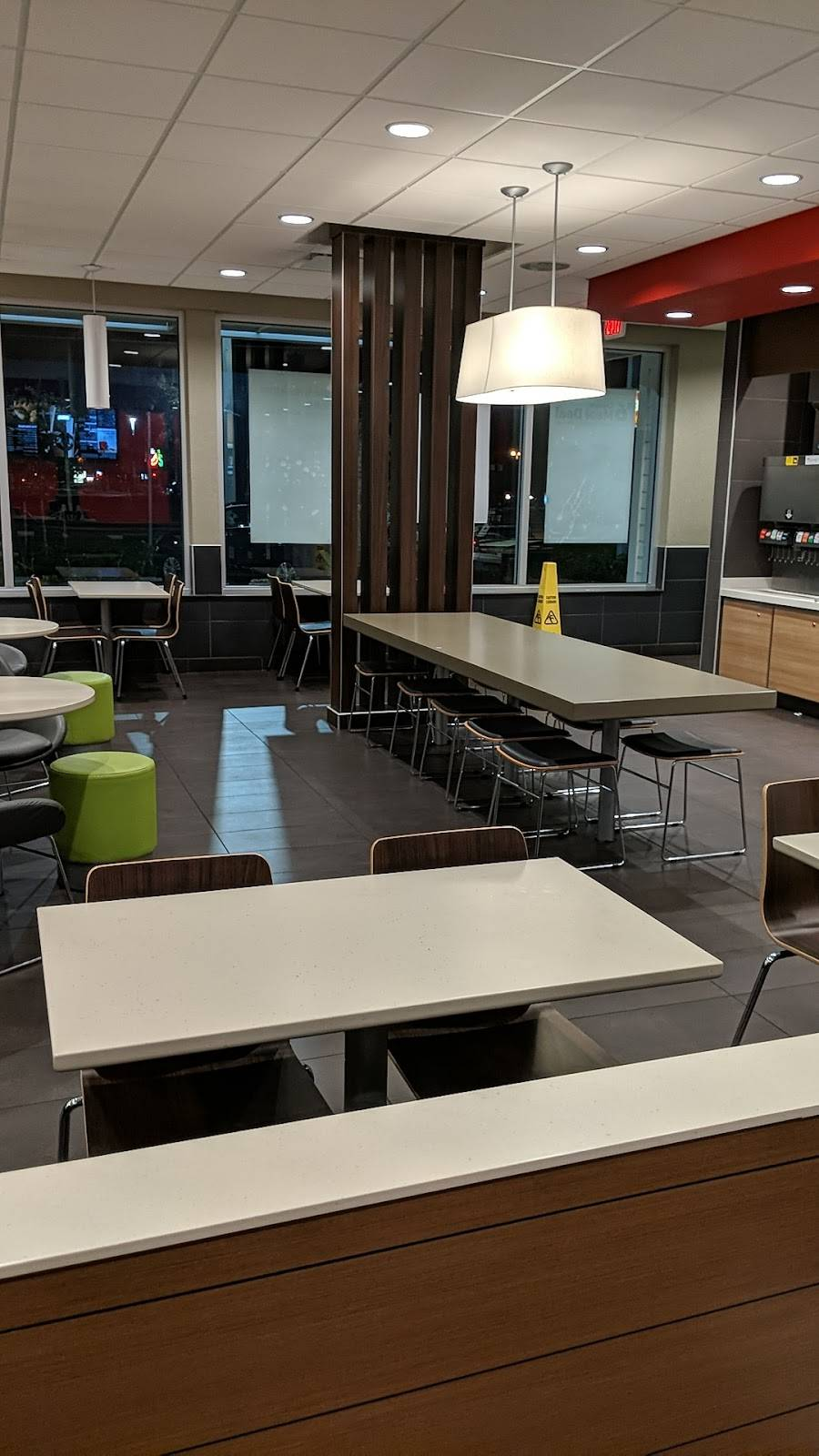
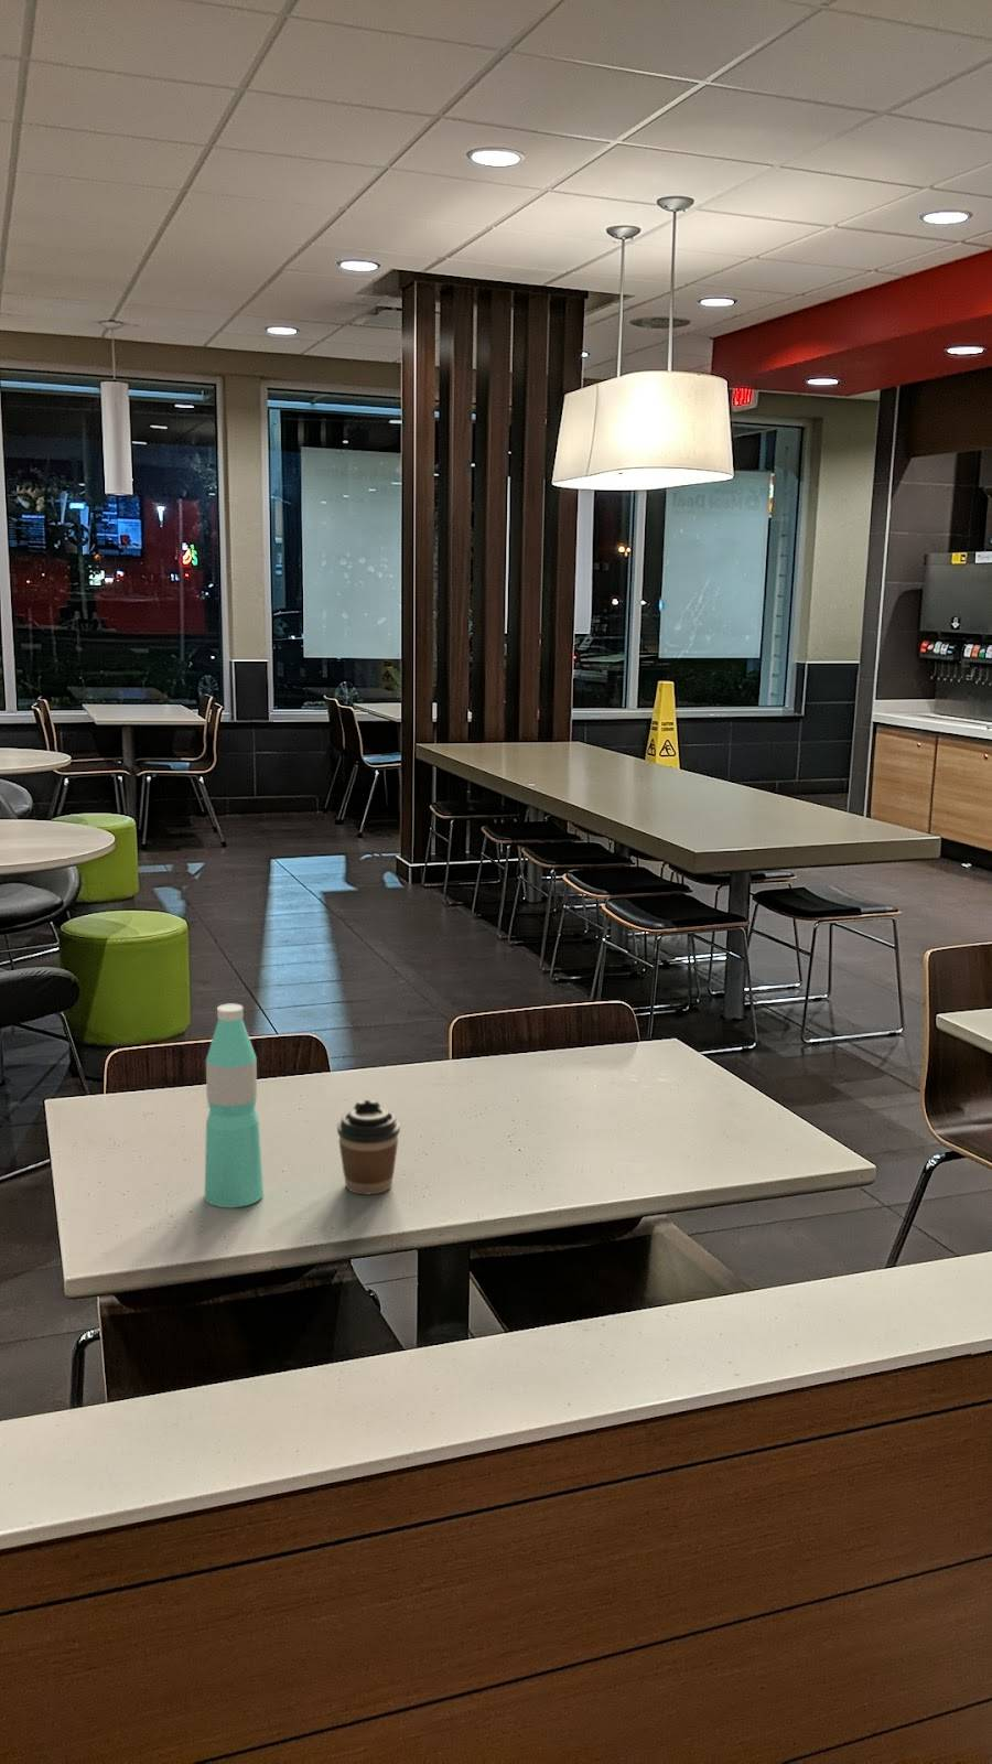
+ coffee cup [337,1099,401,1195]
+ water bottle [203,1003,264,1208]
